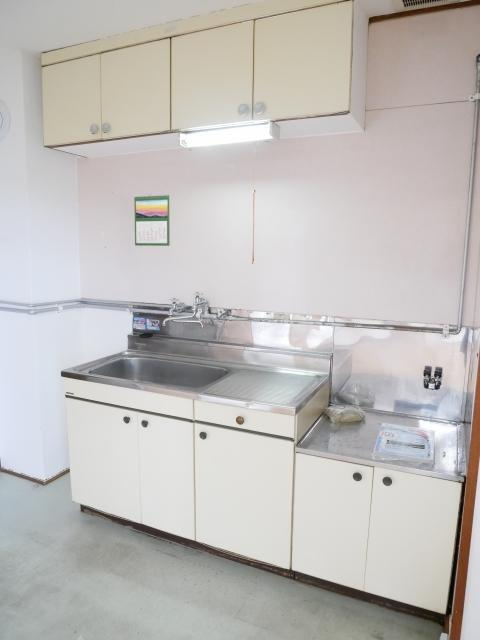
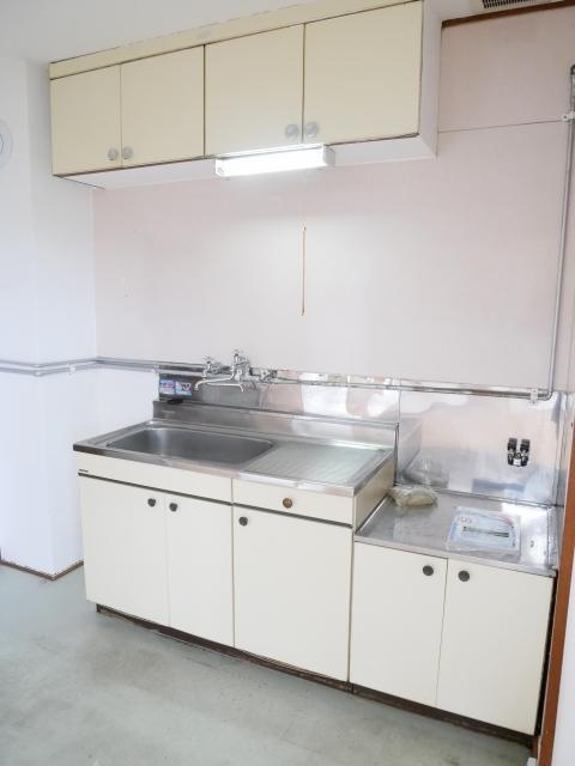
- calendar [133,193,171,247]
